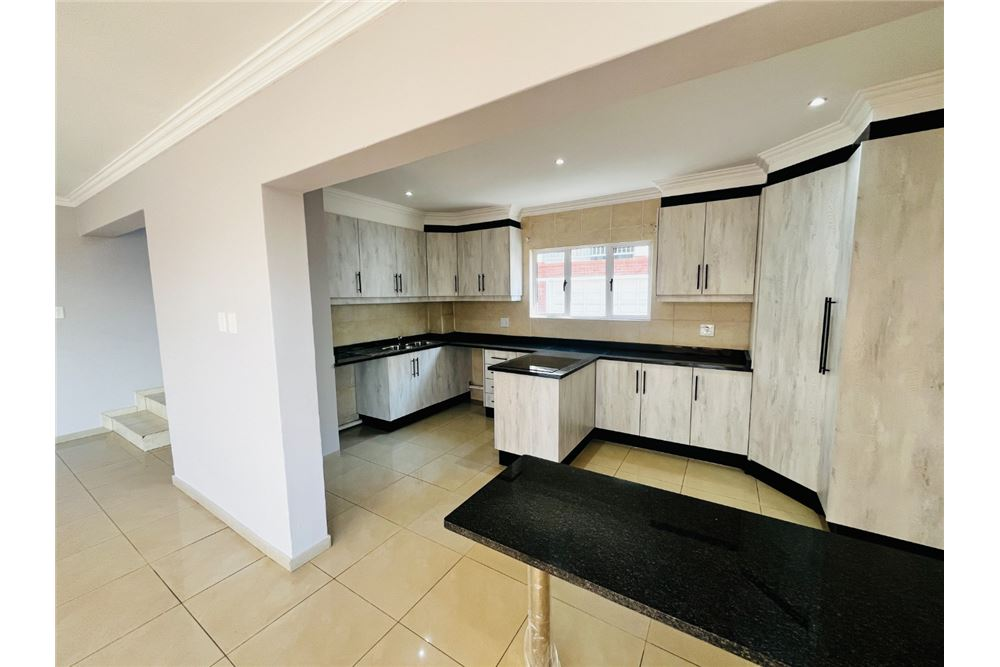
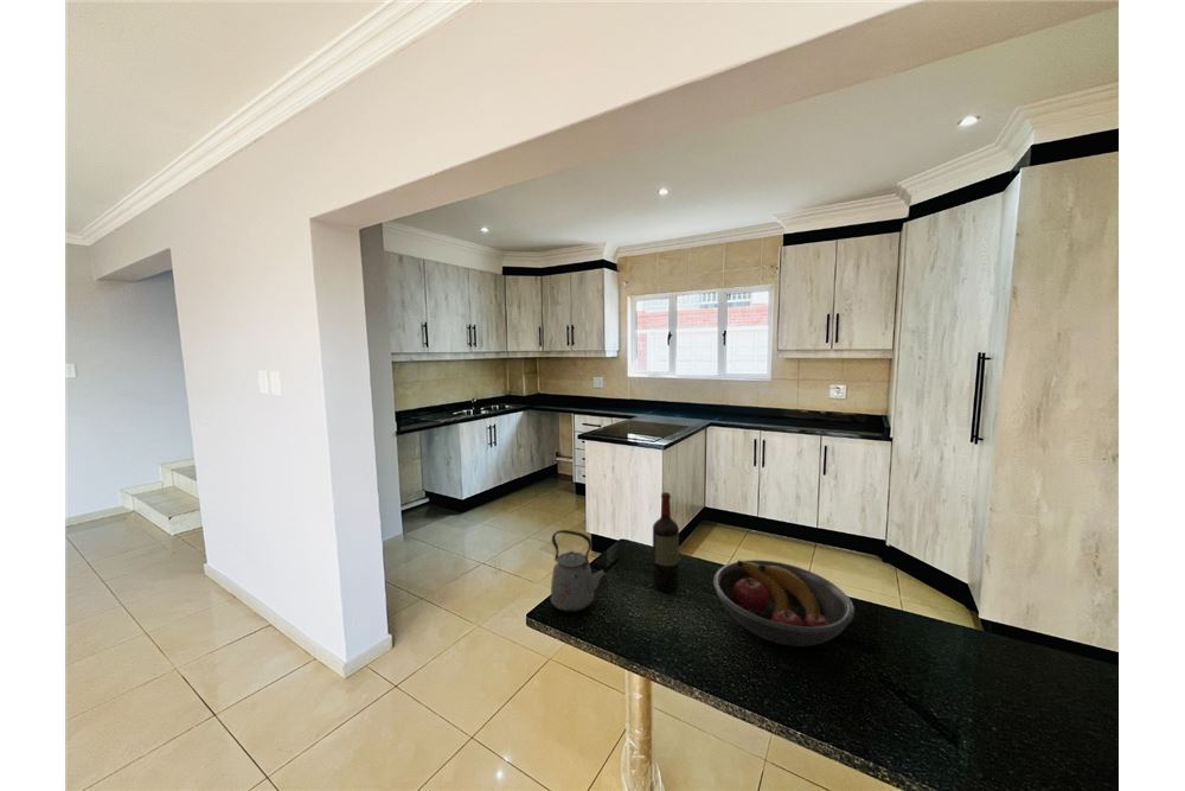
+ kettle [550,529,609,613]
+ wine bottle [652,491,680,593]
+ fruit bowl [712,559,856,648]
